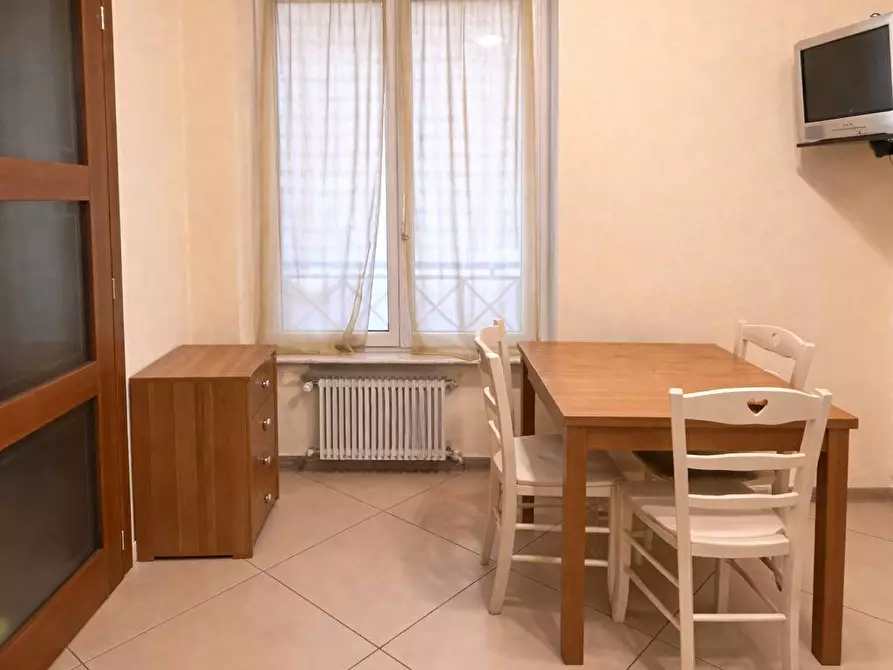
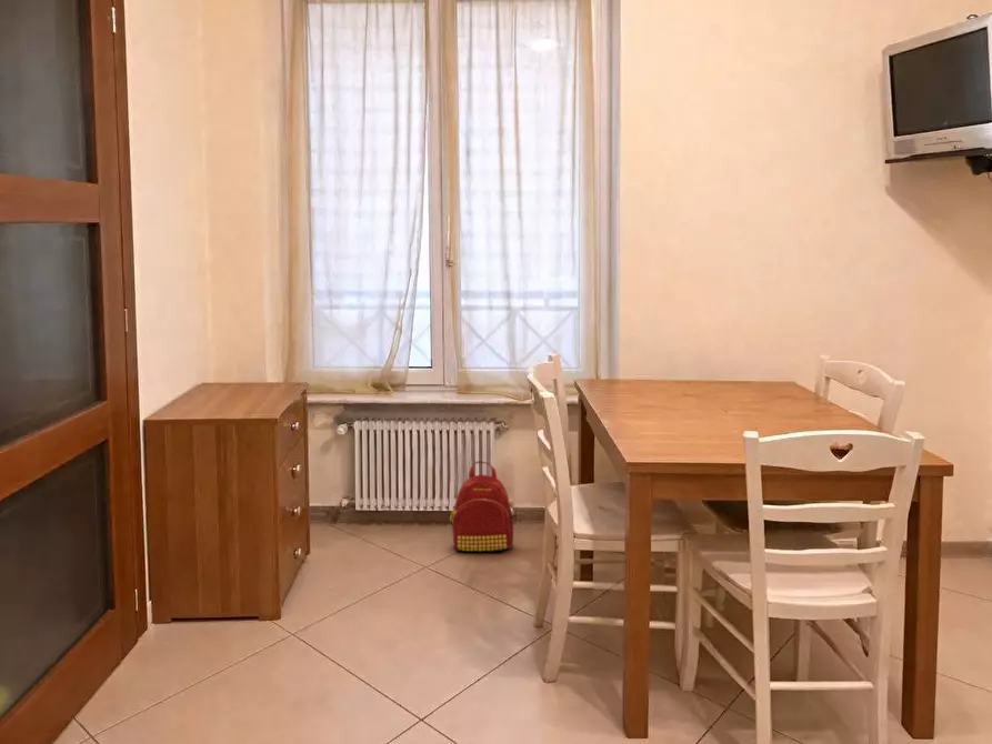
+ backpack [449,460,514,553]
